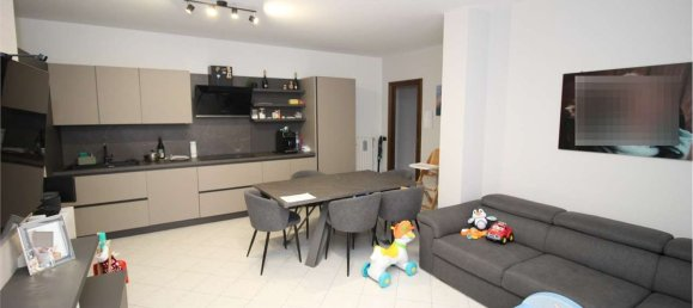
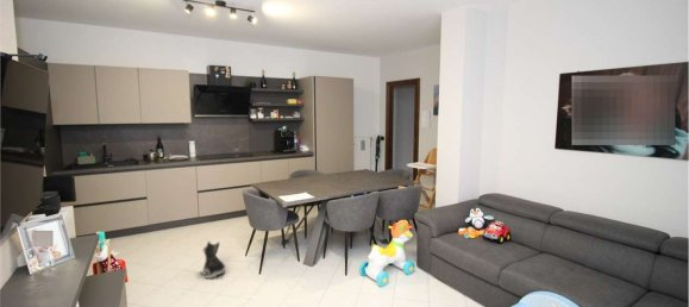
+ plush toy [199,240,226,280]
